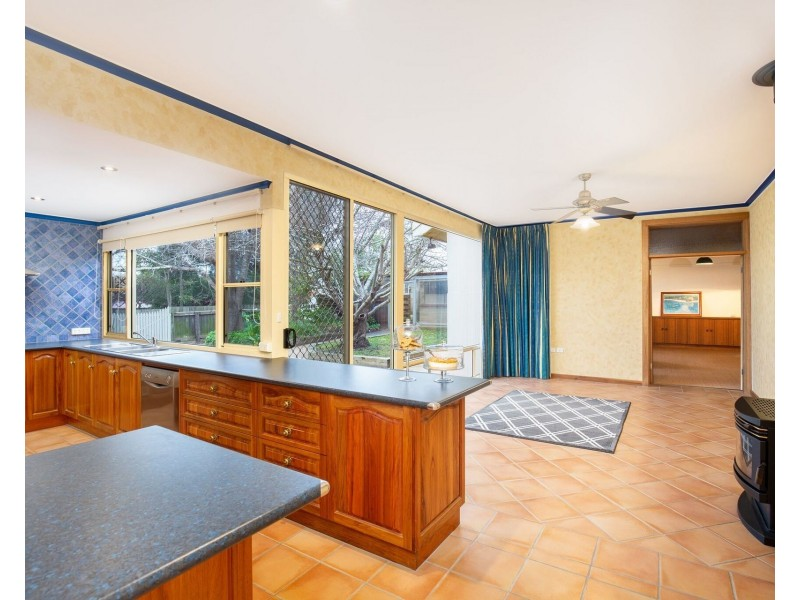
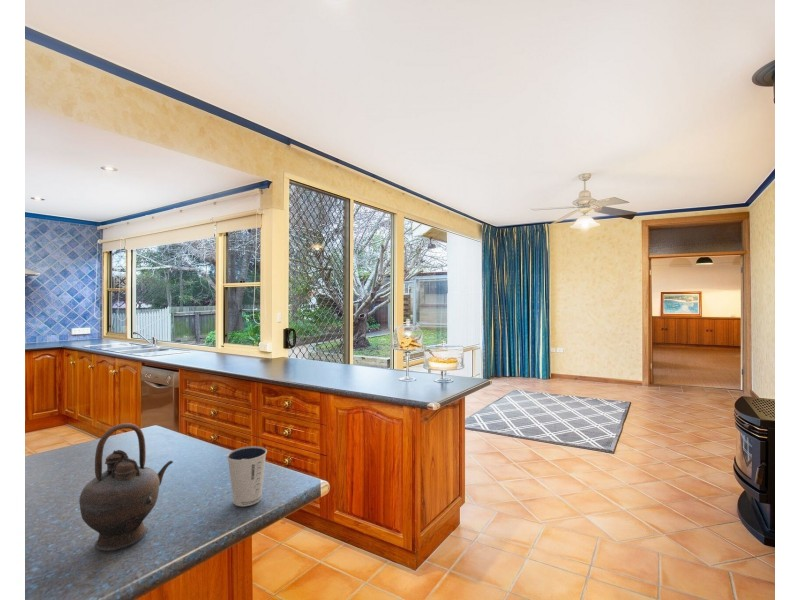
+ dixie cup [226,445,268,507]
+ teapot [78,422,174,552]
